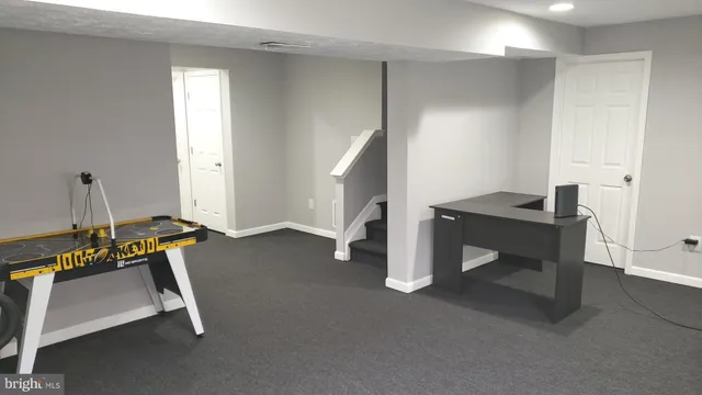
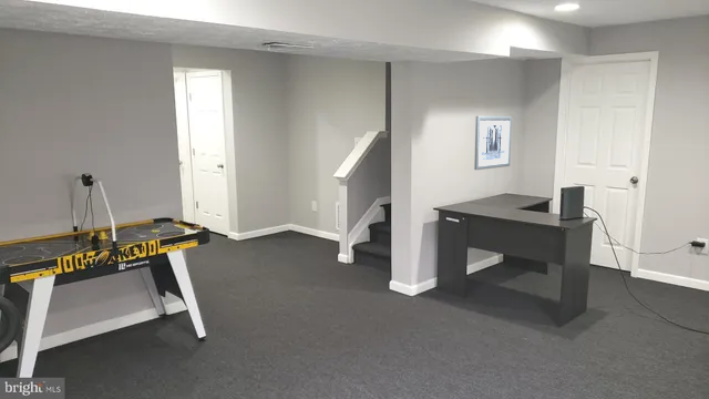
+ wall art [473,115,513,171]
